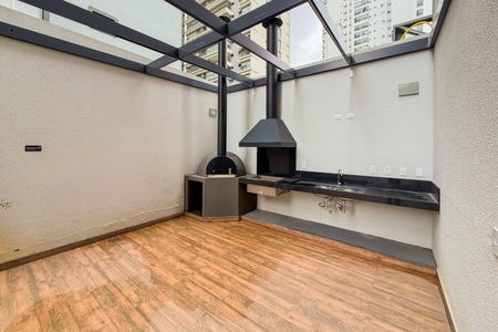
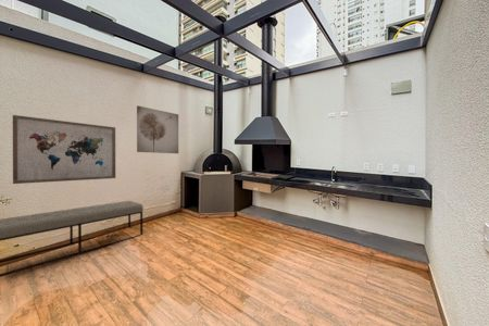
+ wall art [12,114,116,185]
+ bench [0,200,145,278]
+ wall art [136,104,179,154]
